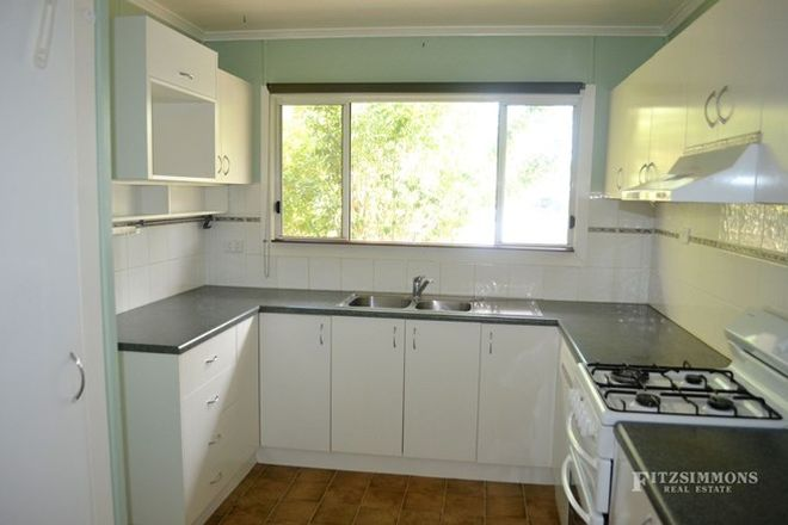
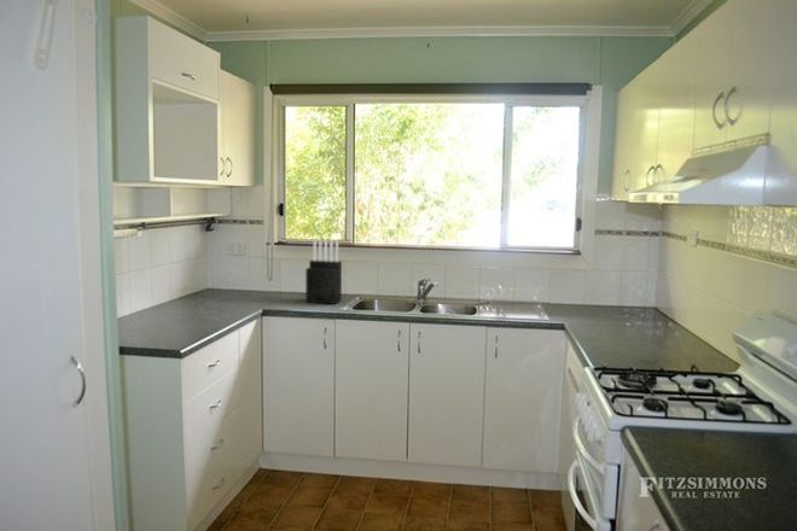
+ knife block [304,239,343,305]
